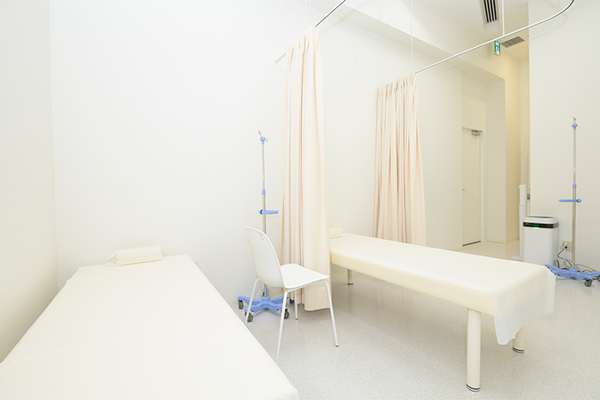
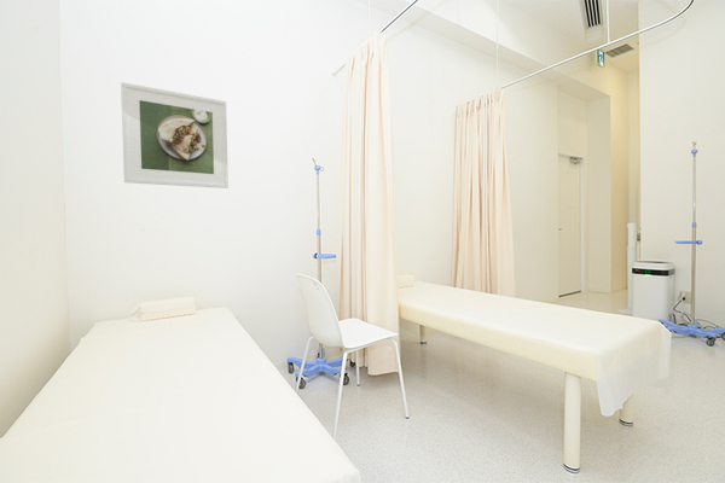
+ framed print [120,81,230,190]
